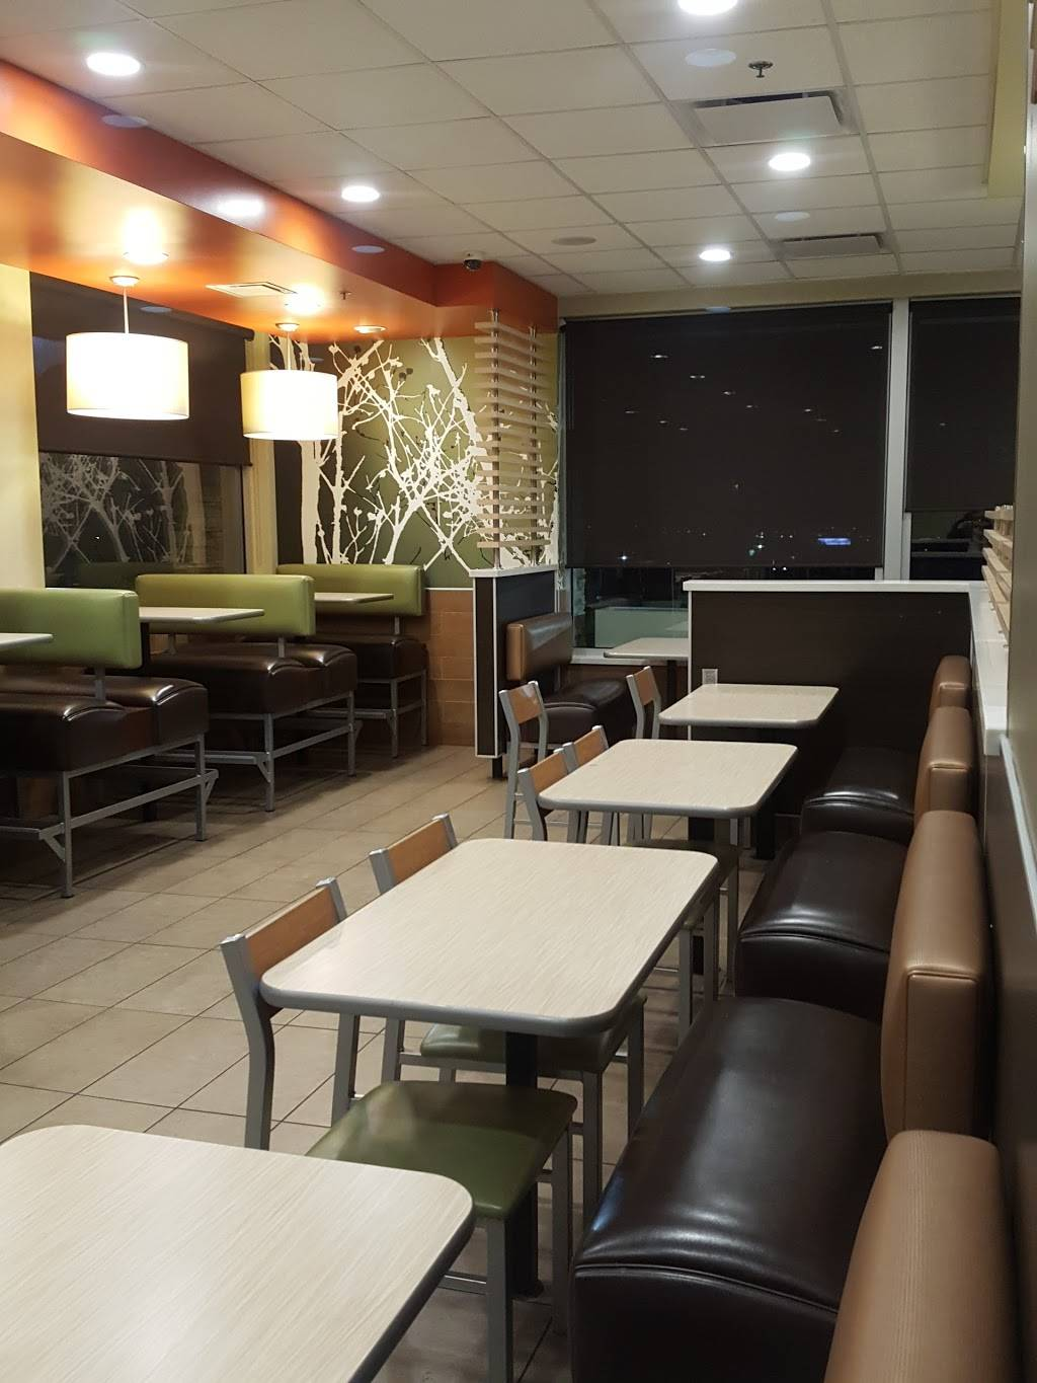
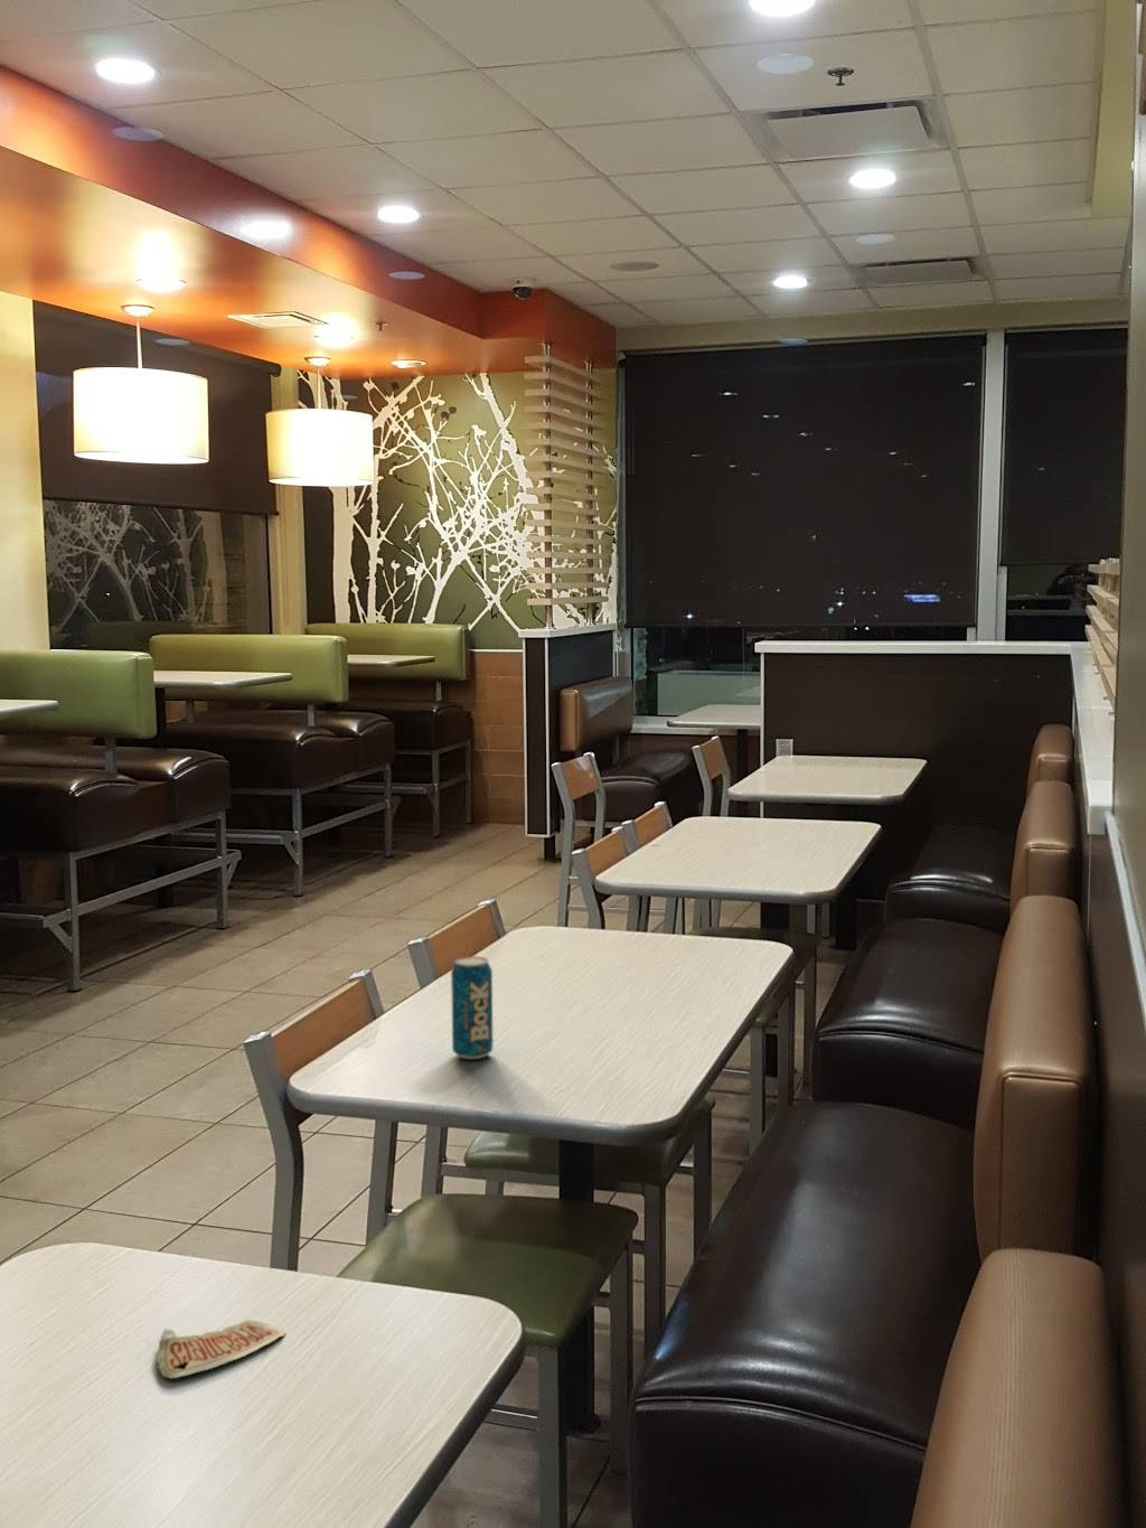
+ beverage can [450,955,494,1060]
+ paper cup [154,1320,288,1380]
